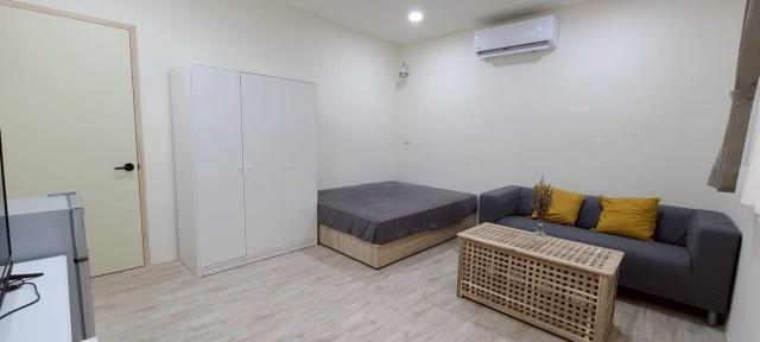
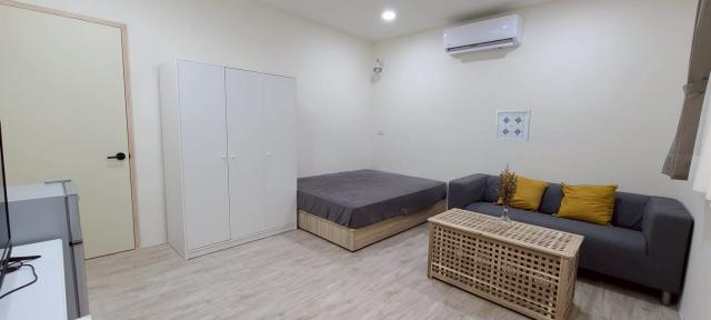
+ wall art [493,109,532,143]
